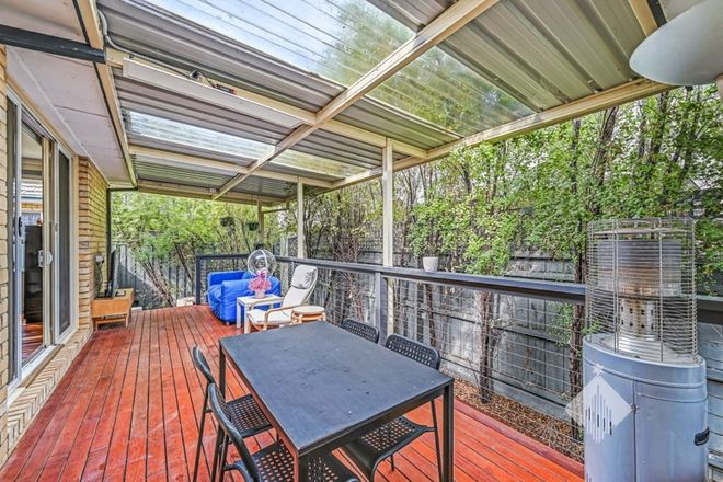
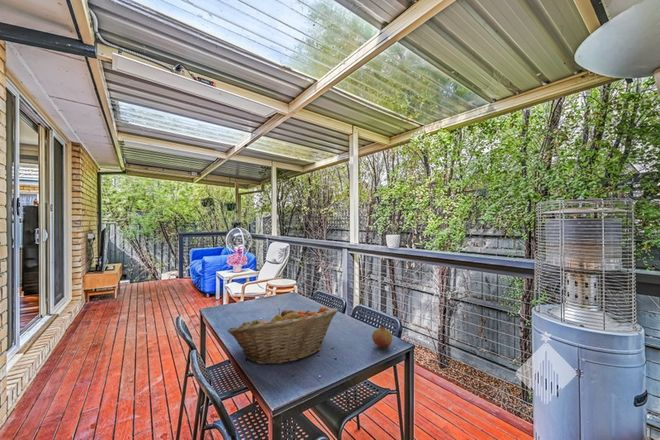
+ fruit [371,324,393,349]
+ fruit basket [227,306,338,365]
